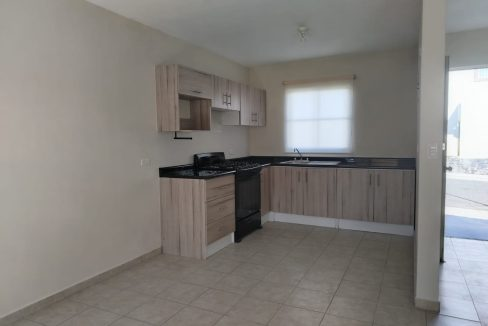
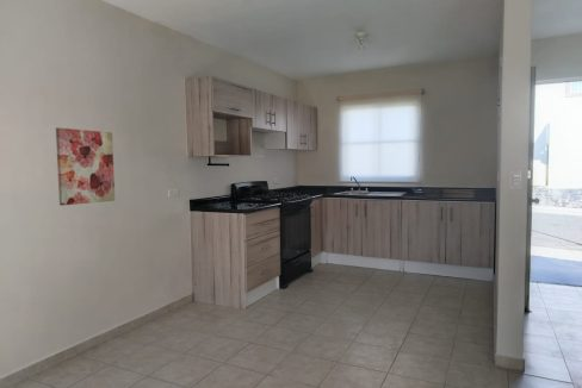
+ wall art [55,126,116,206]
